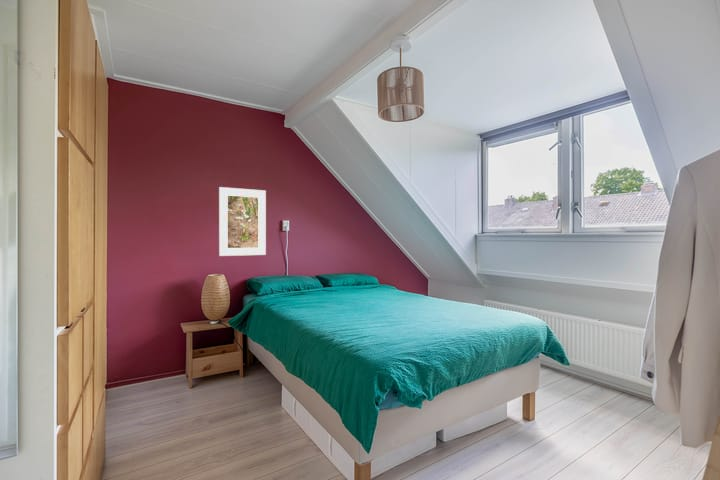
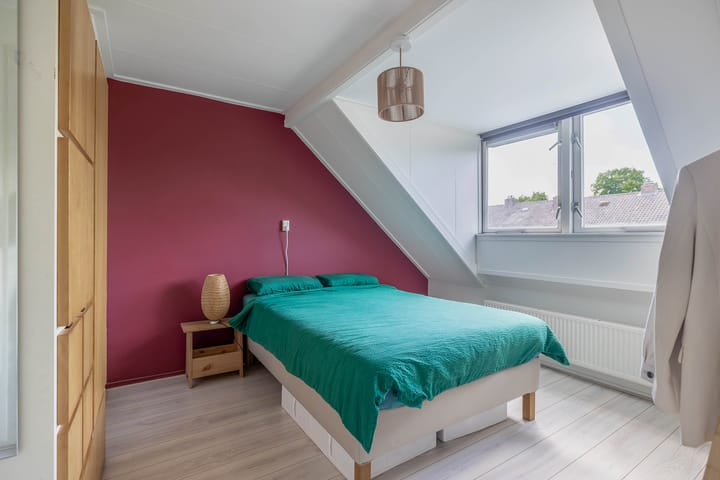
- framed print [218,186,267,257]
